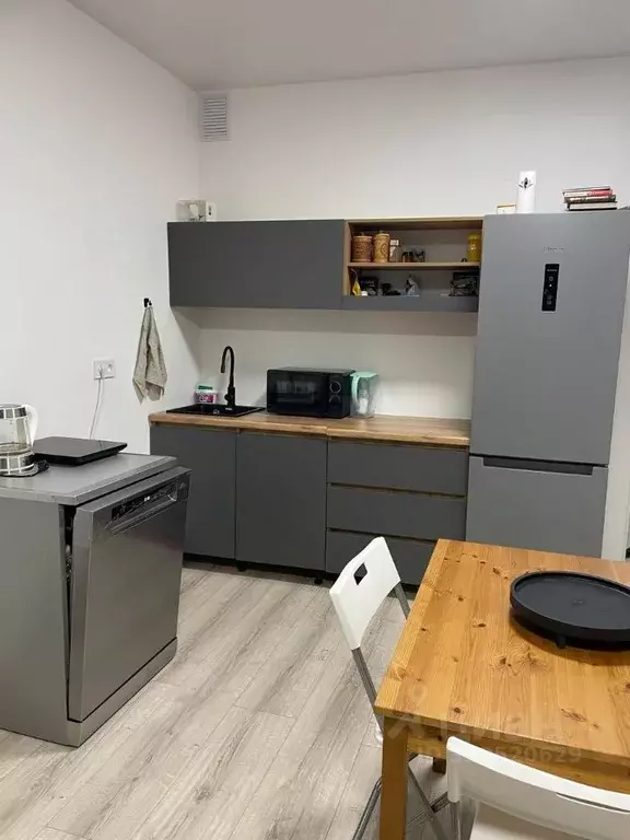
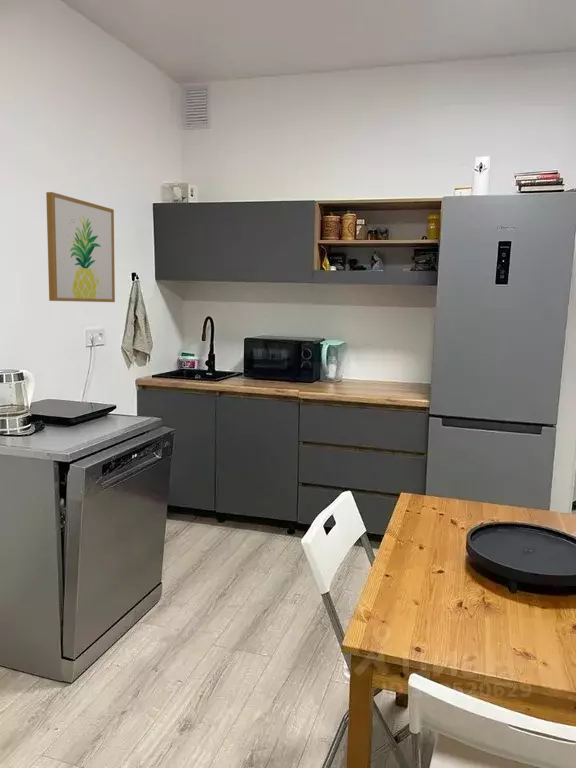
+ wall art [45,191,116,303]
